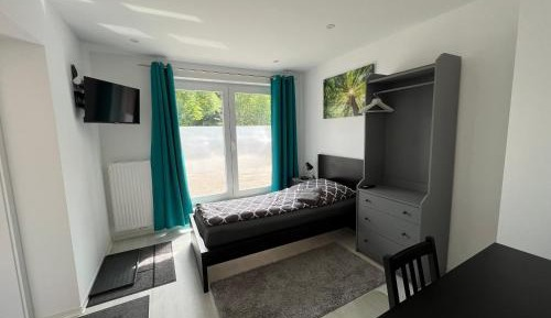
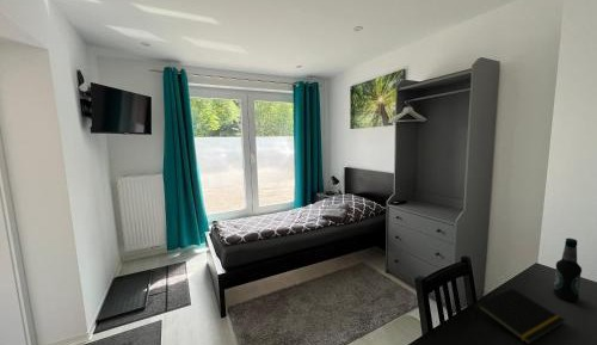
+ bottle [553,238,583,302]
+ notepad [474,288,566,345]
